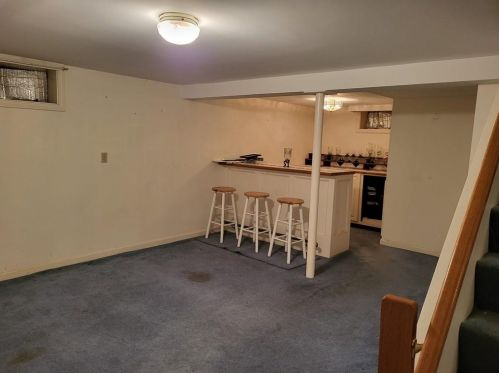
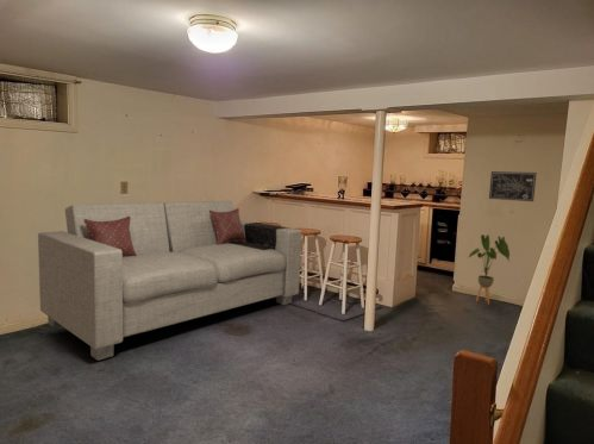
+ sofa [37,200,302,362]
+ wall art [488,170,538,202]
+ house plant [467,233,511,306]
